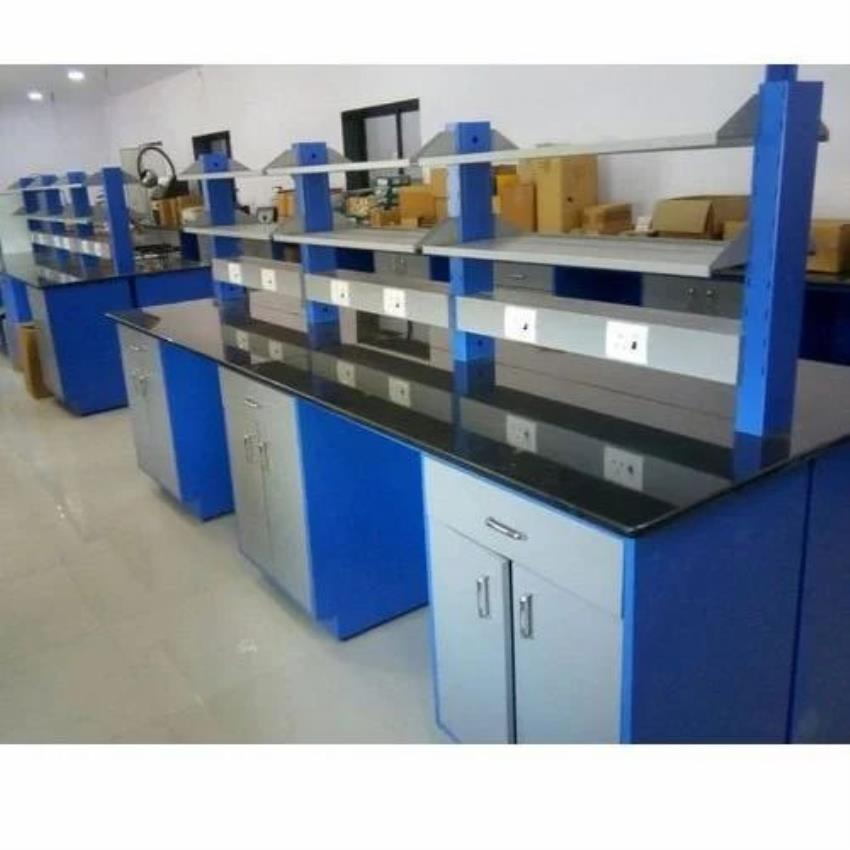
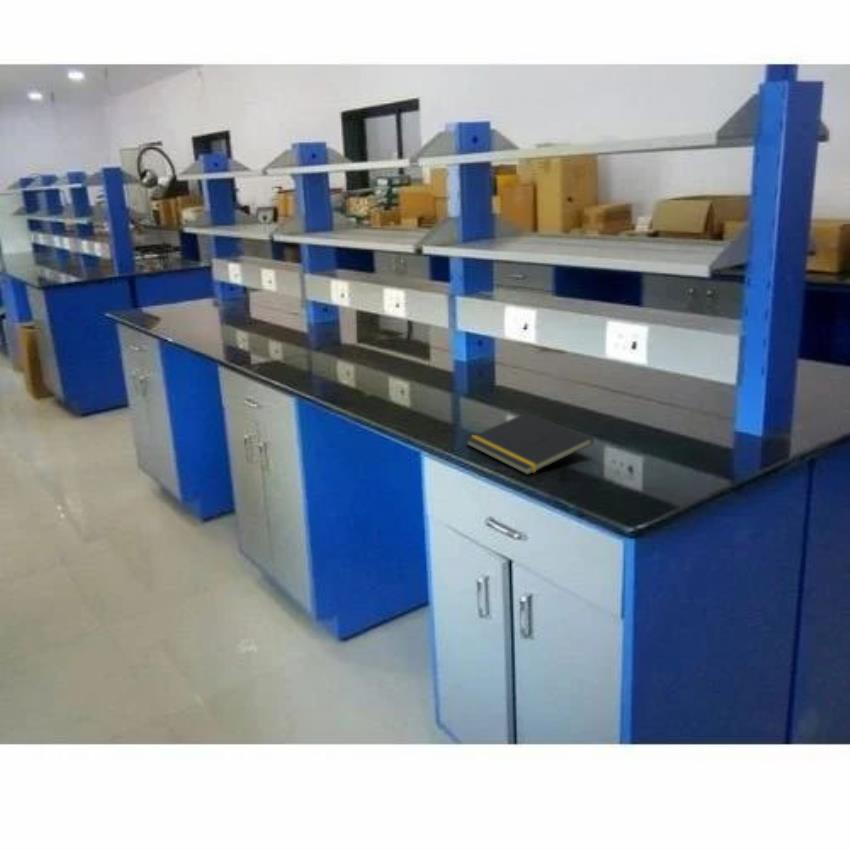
+ notepad [465,411,595,476]
